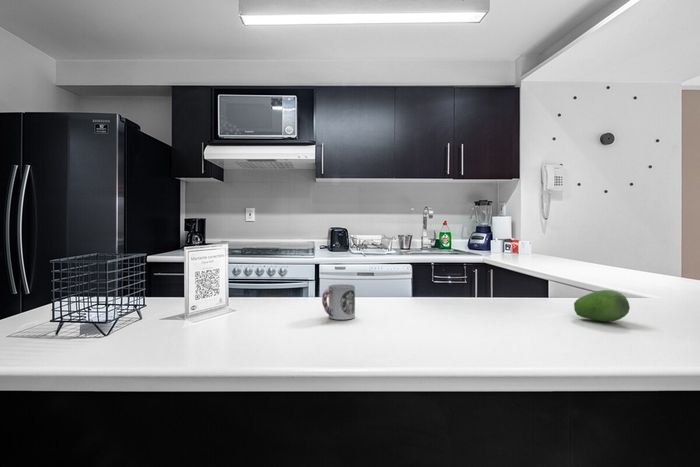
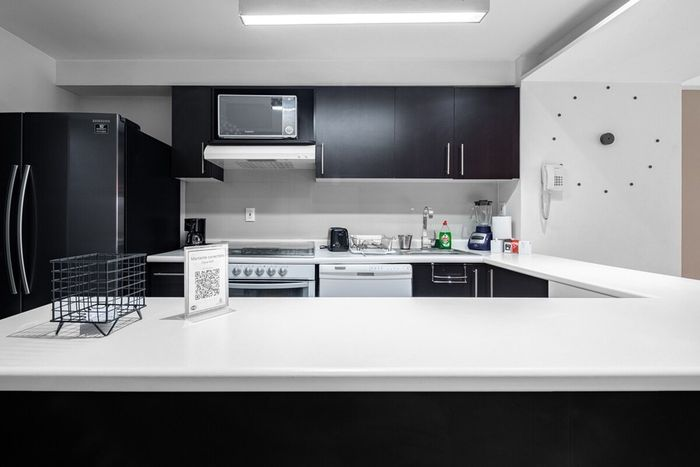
- cup [321,283,356,321]
- fruit [573,289,631,323]
